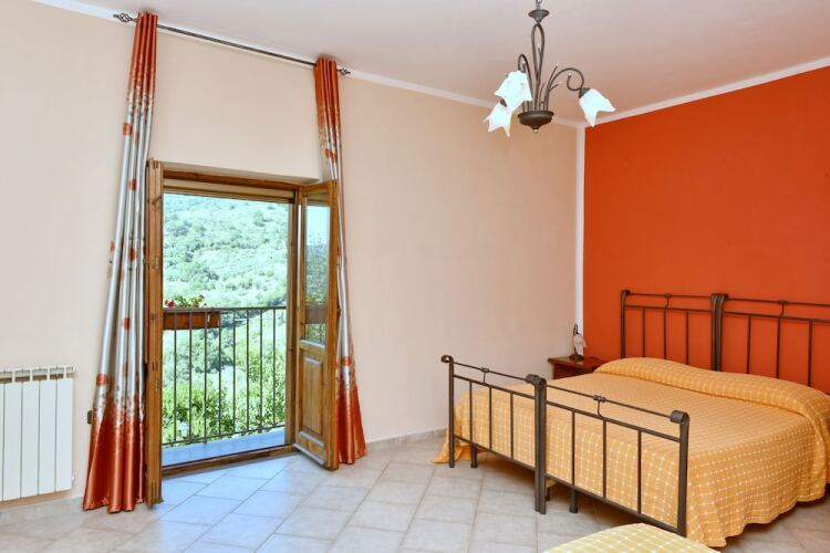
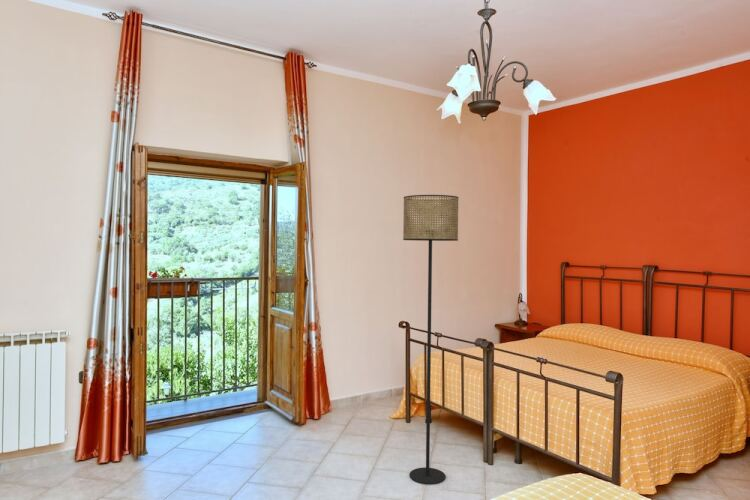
+ floor lamp [402,194,460,485]
